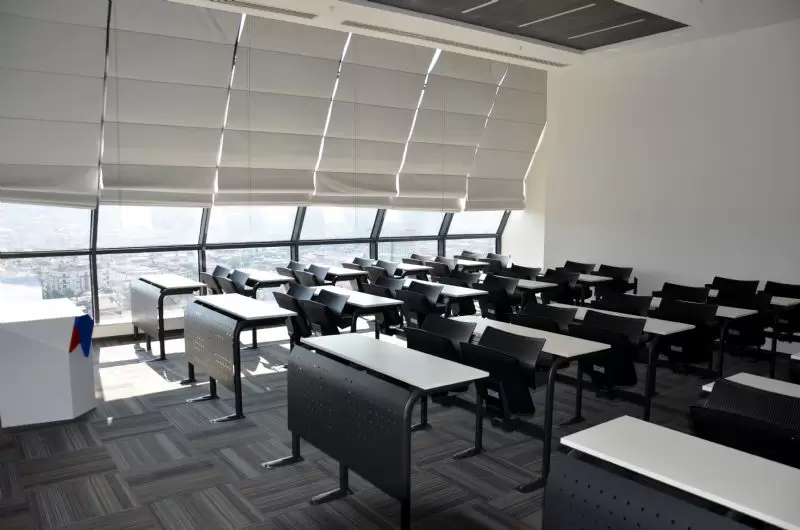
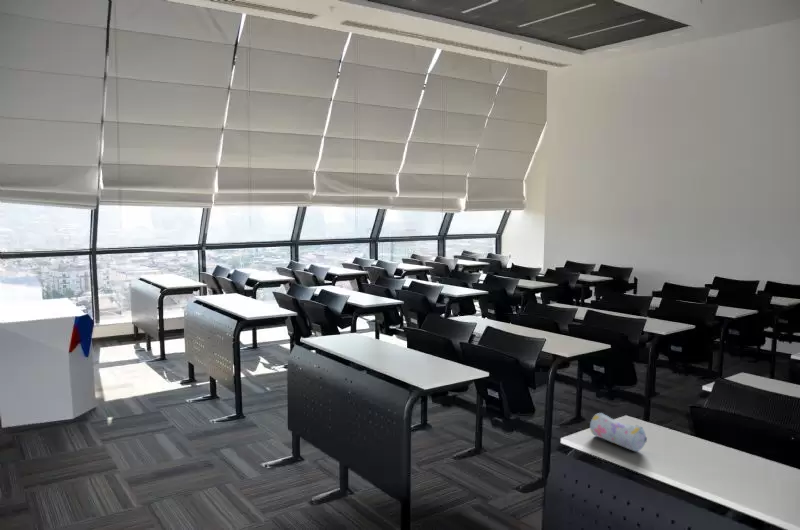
+ pencil case [589,412,648,452]
